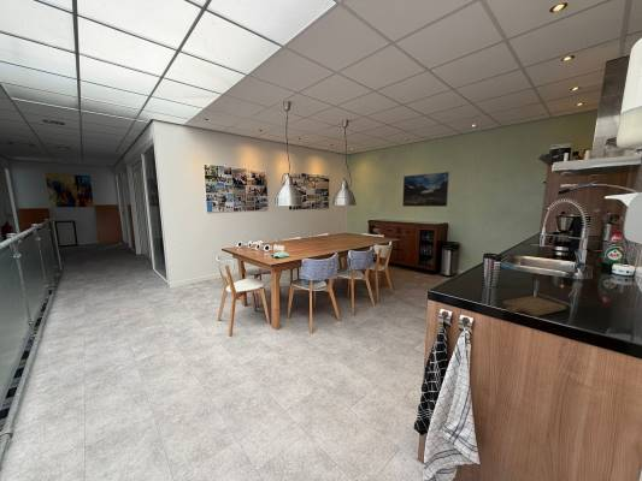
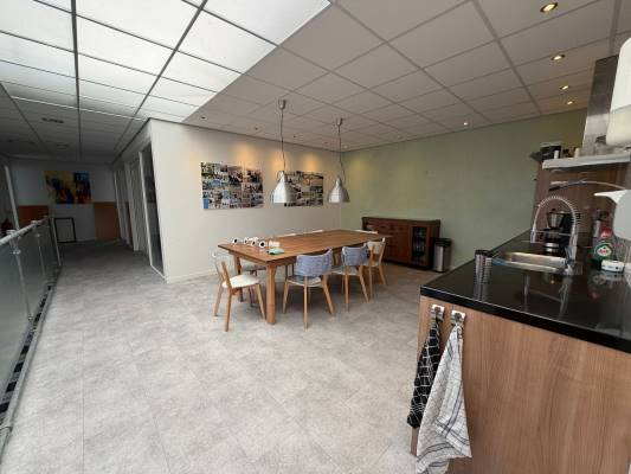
- chopping board [502,295,567,317]
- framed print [401,171,450,208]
